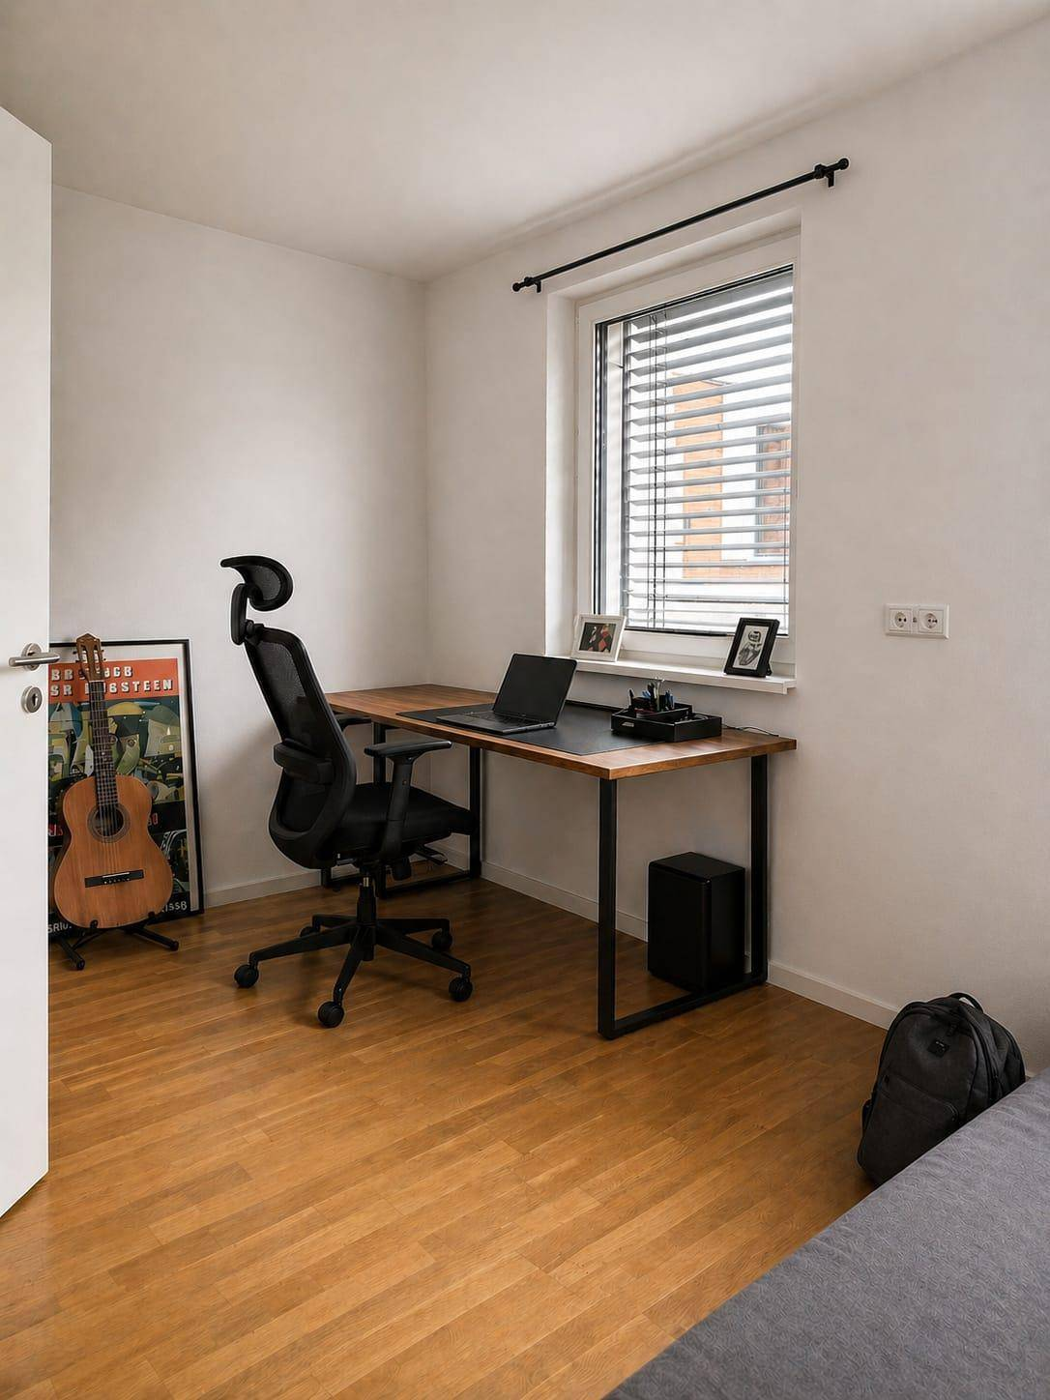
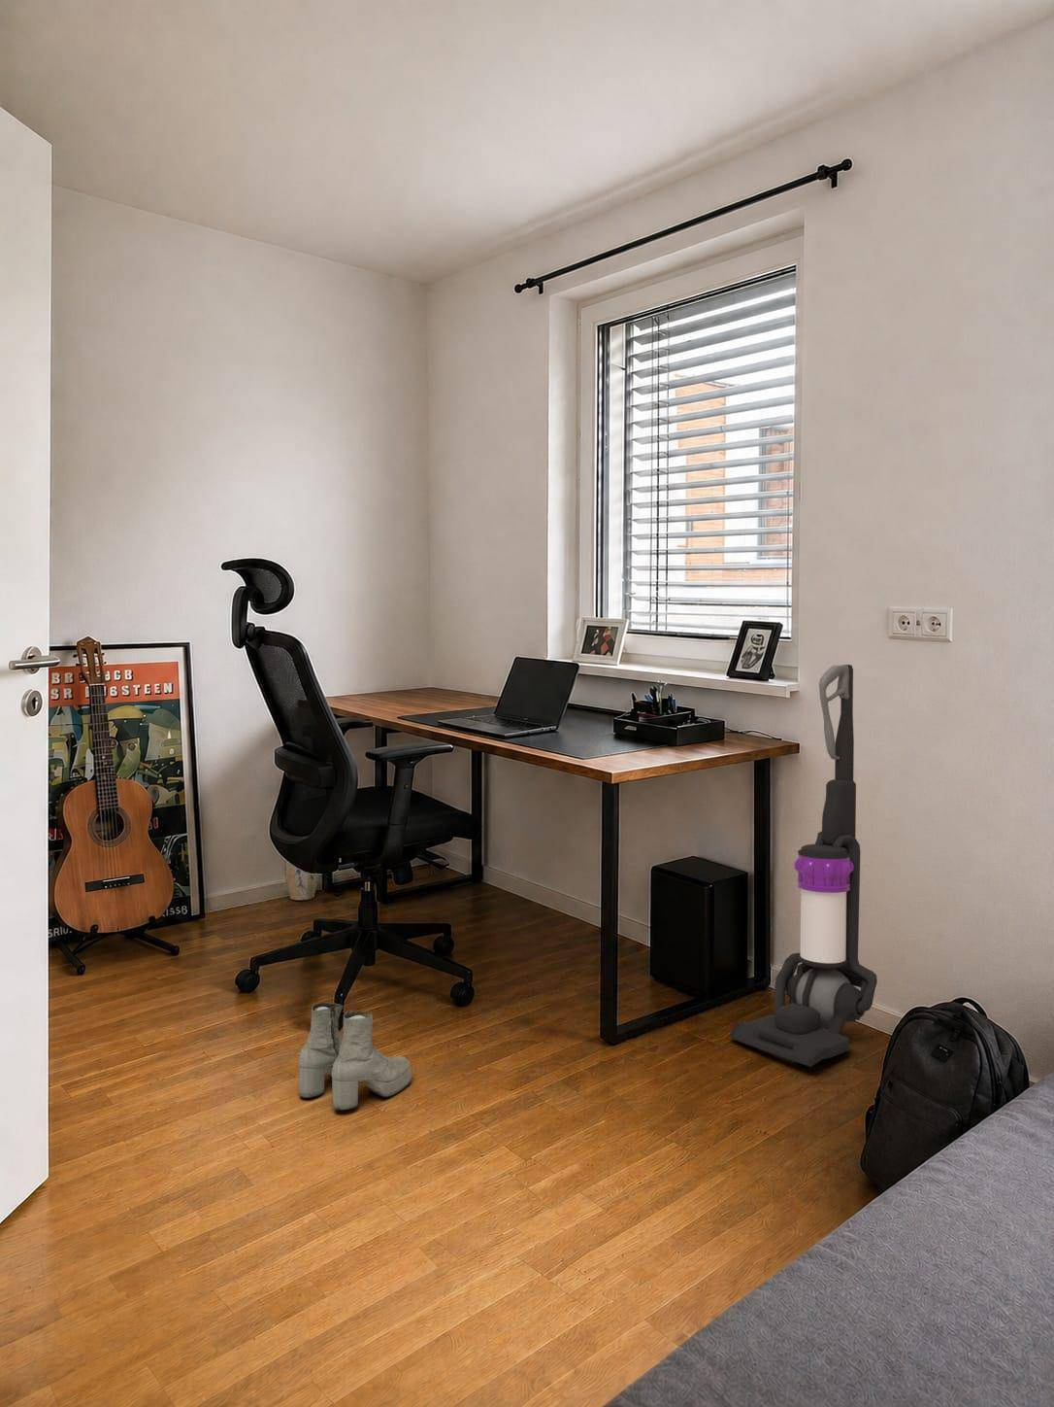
+ boots [298,1002,413,1111]
+ plant pot [283,860,319,901]
+ vacuum cleaner [728,664,878,1068]
